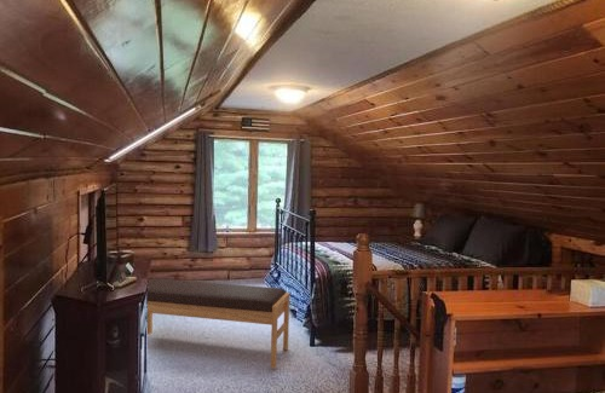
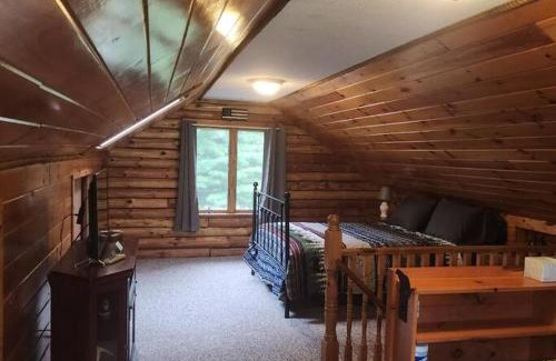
- bench [146,277,290,370]
